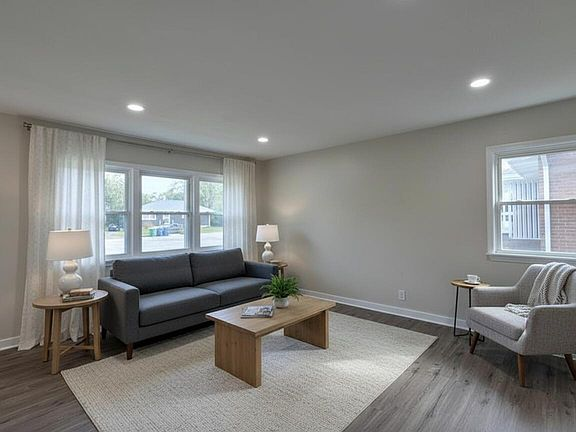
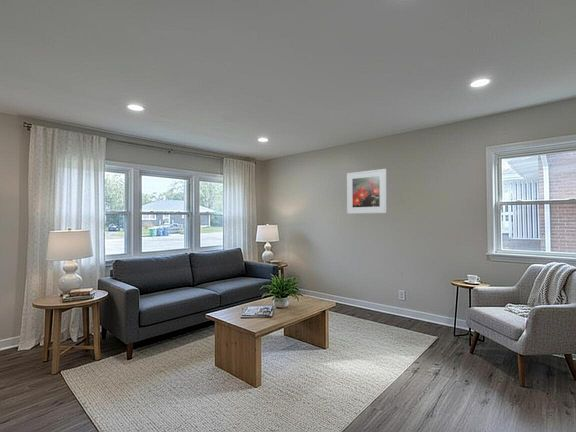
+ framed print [346,168,388,215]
